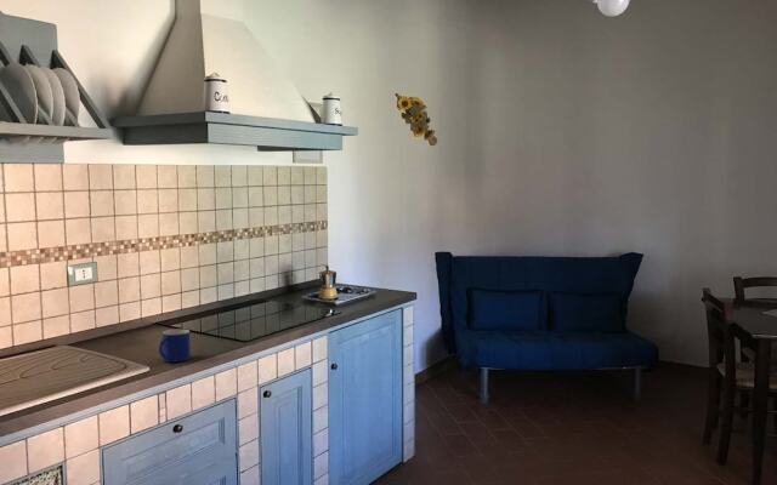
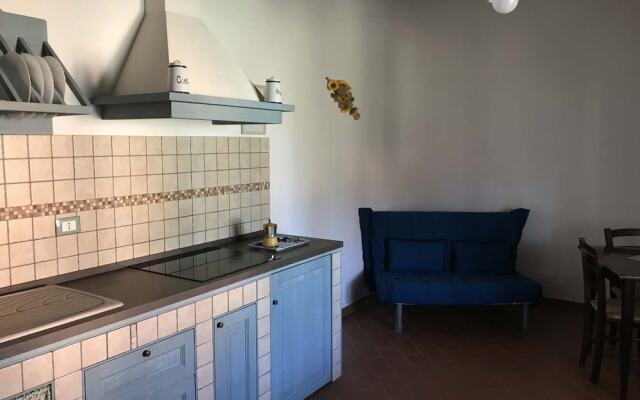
- mug [158,329,192,364]
